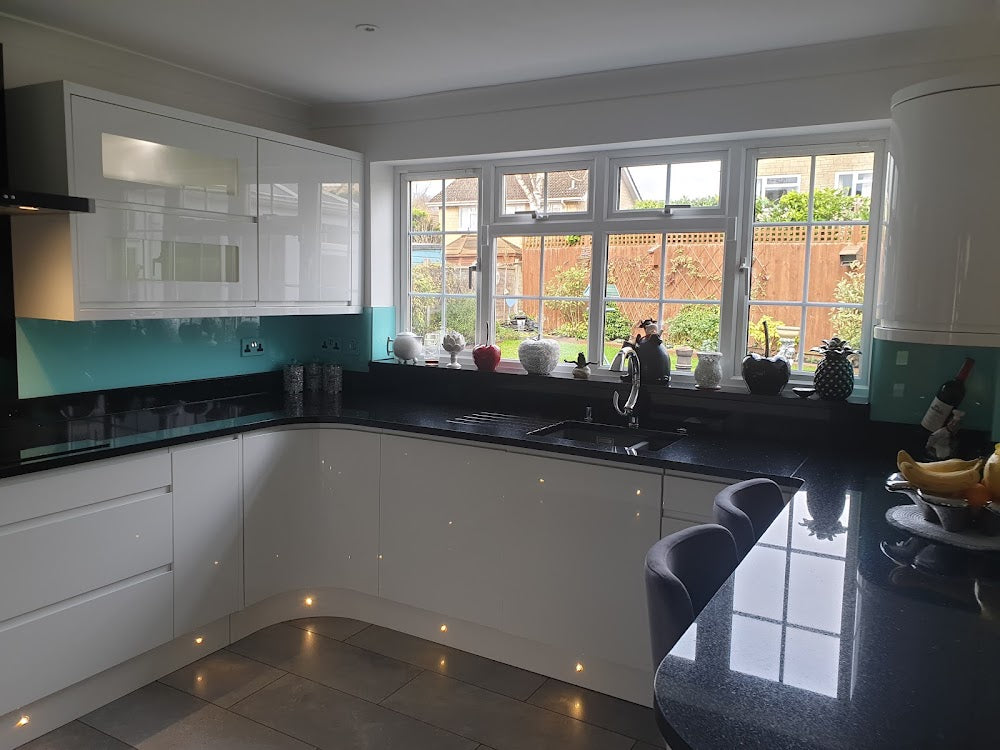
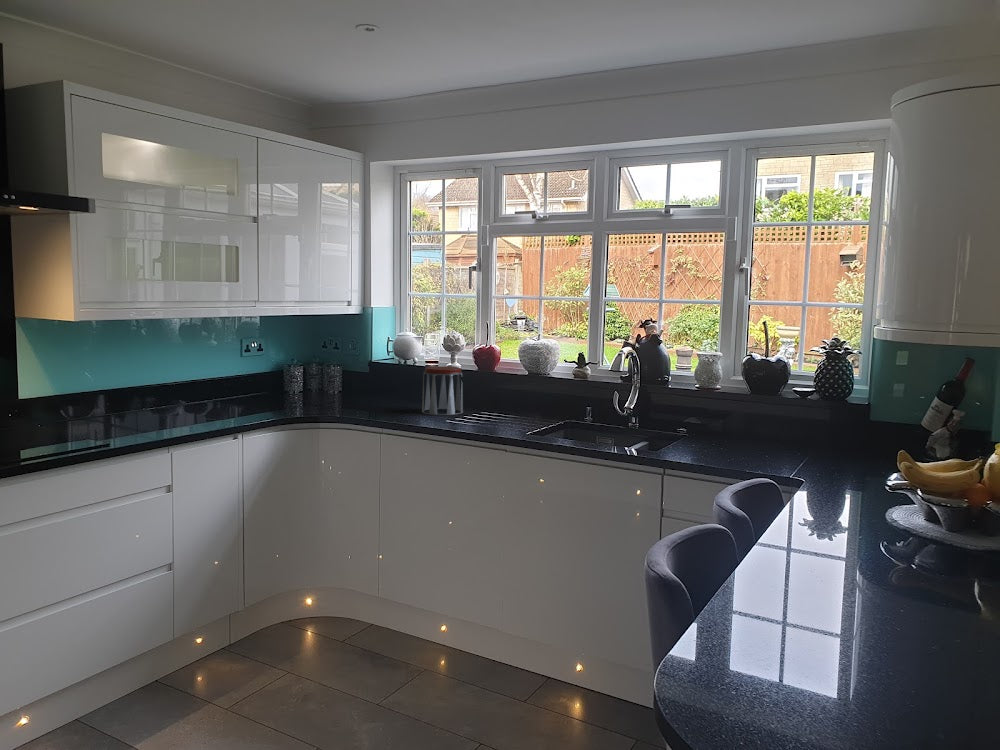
+ jar [421,365,464,416]
